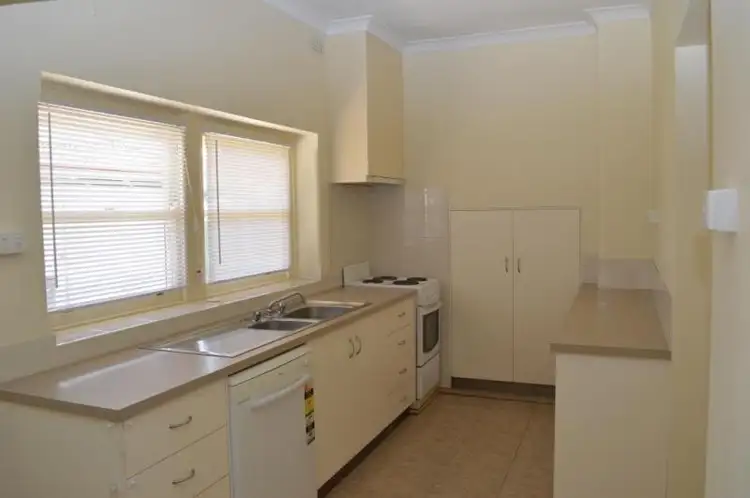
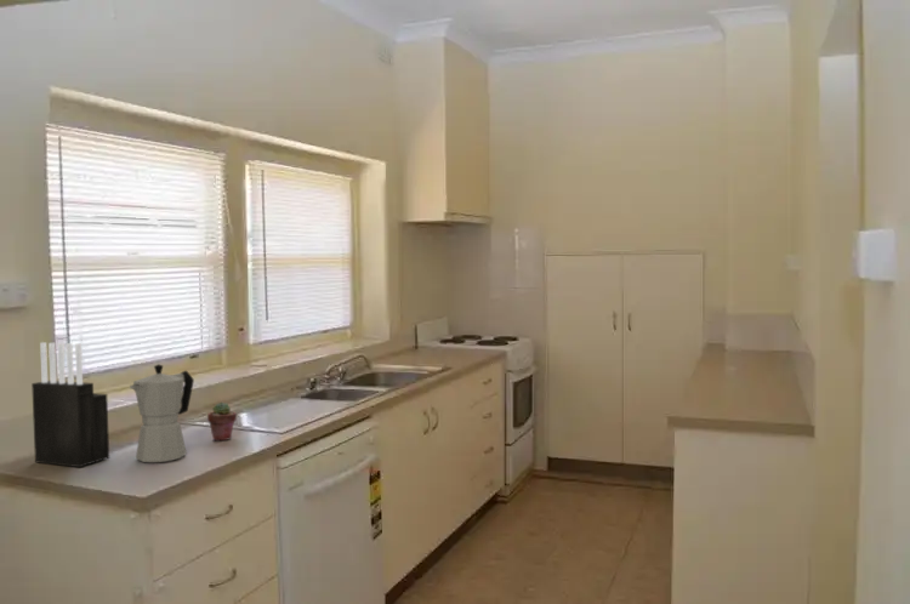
+ potted succulent [206,401,238,441]
+ moka pot [129,363,195,463]
+ knife block [30,341,110,468]
